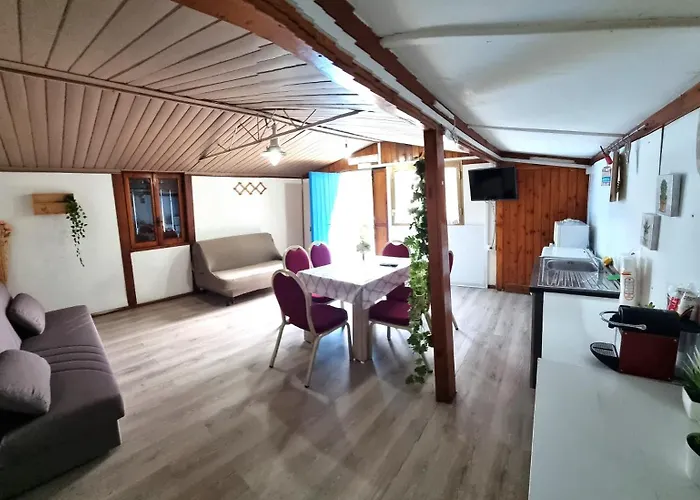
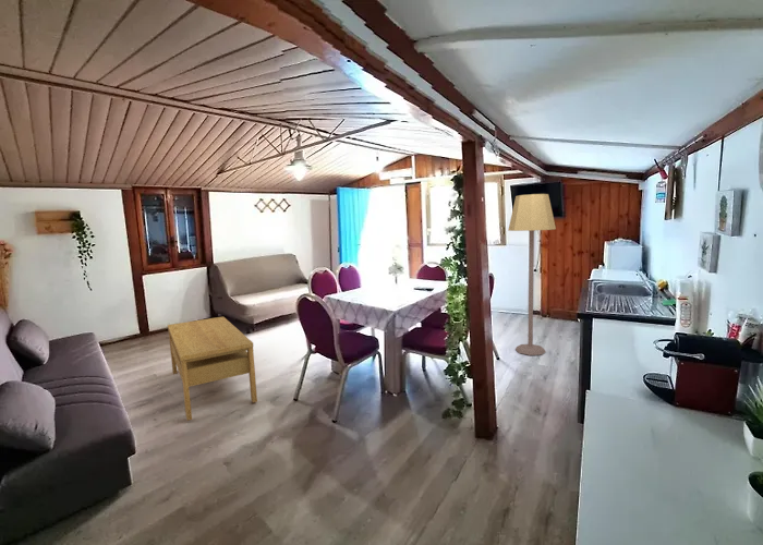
+ lamp [508,193,557,356]
+ coffee table [167,316,258,422]
